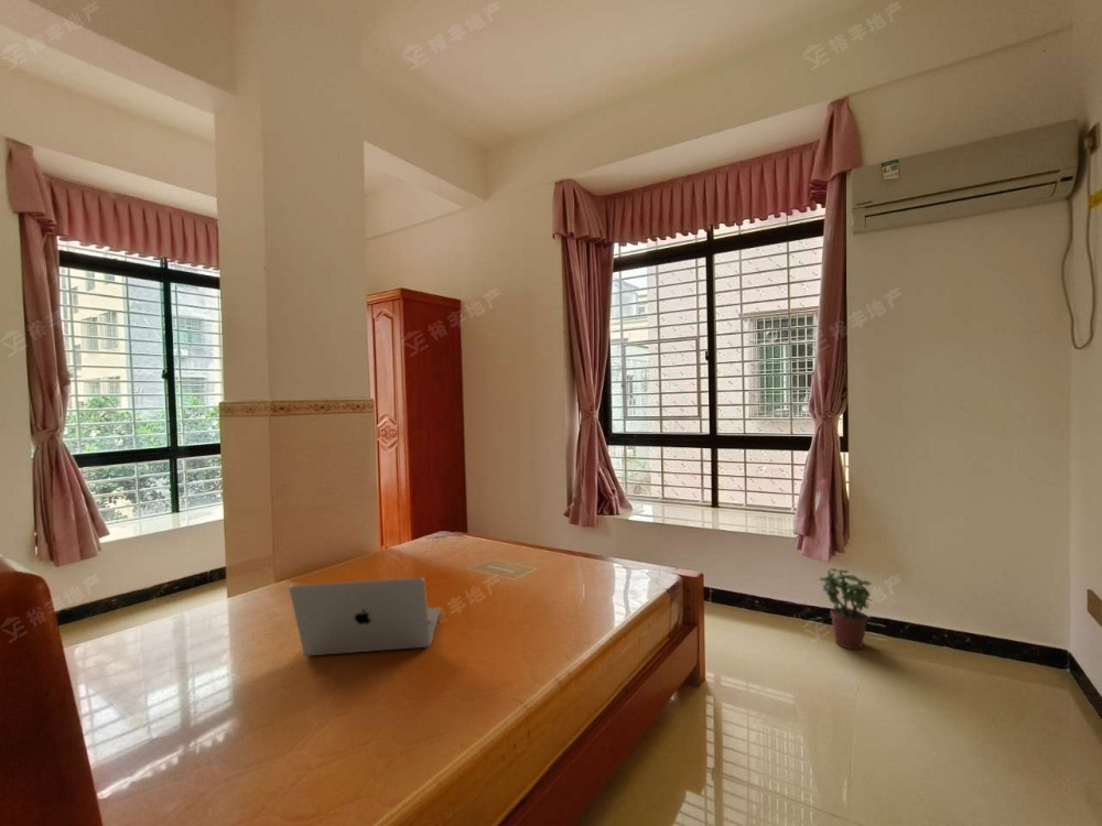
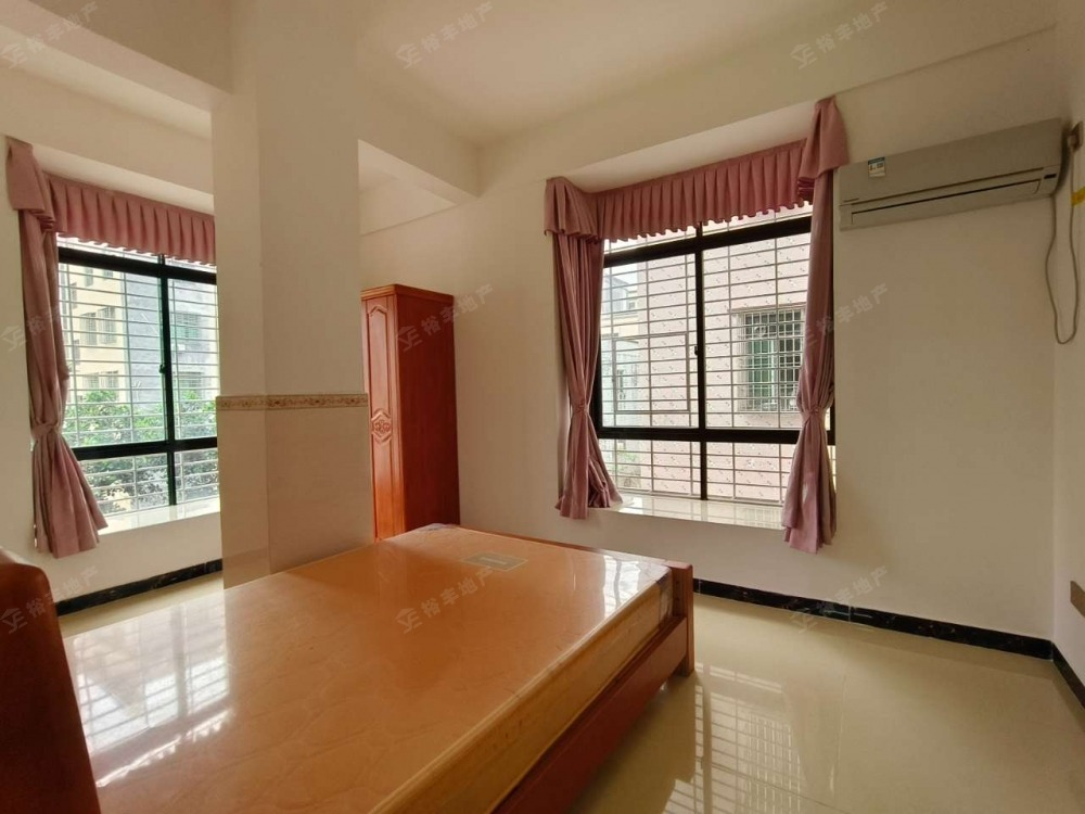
- potted plant [818,567,874,651]
- laptop [288,577,441,657]
